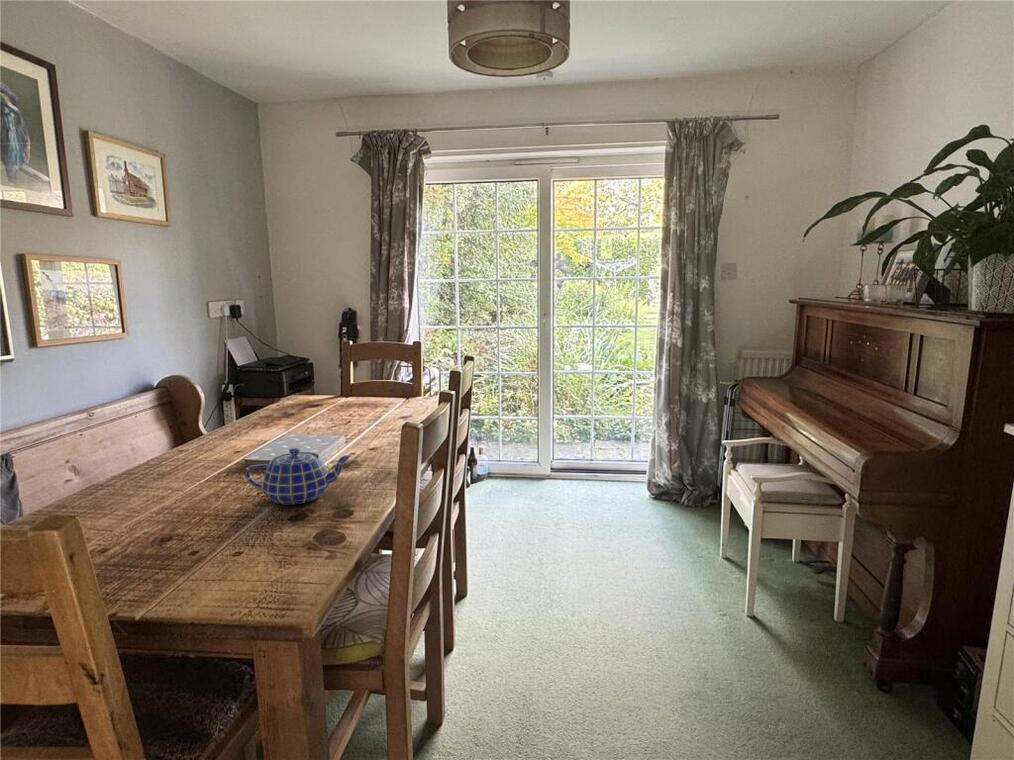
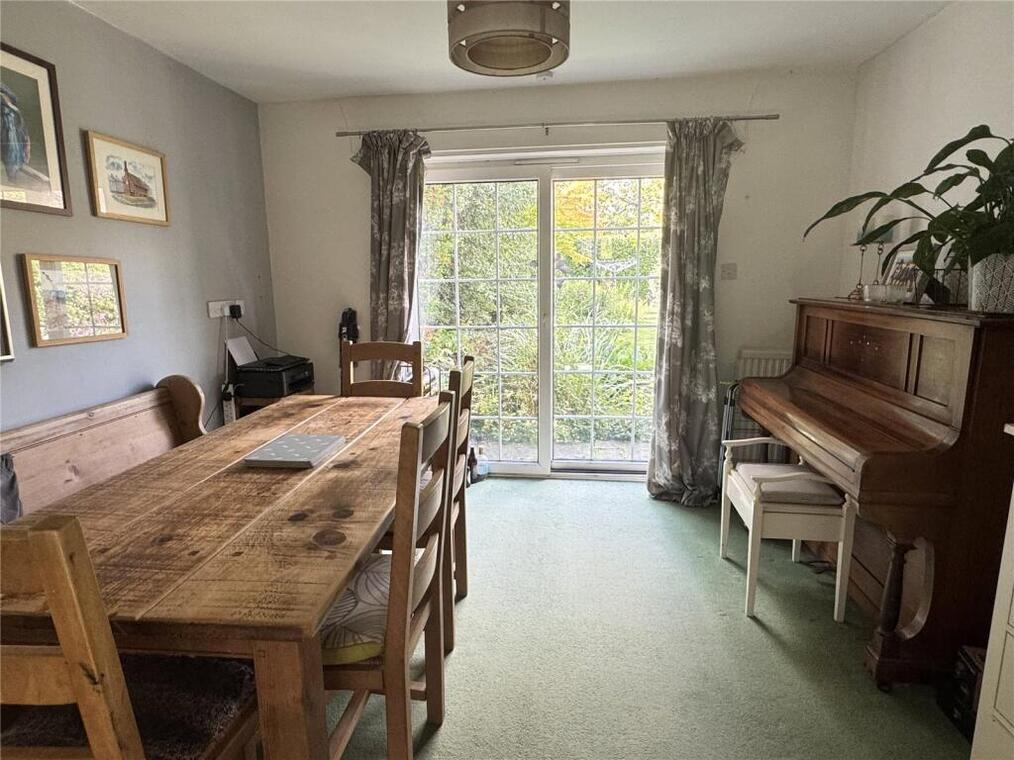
- teapot [243,447,353,505]
